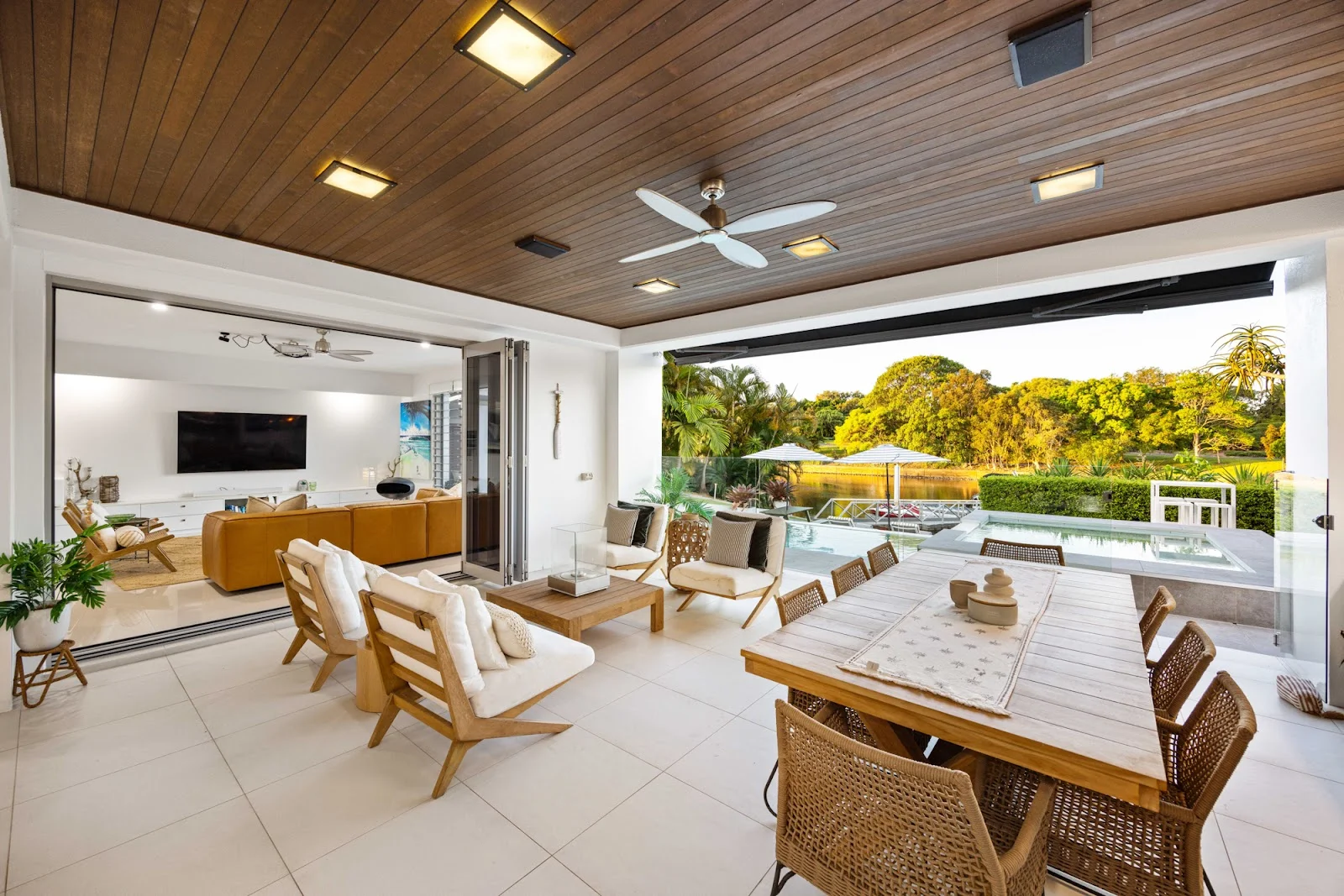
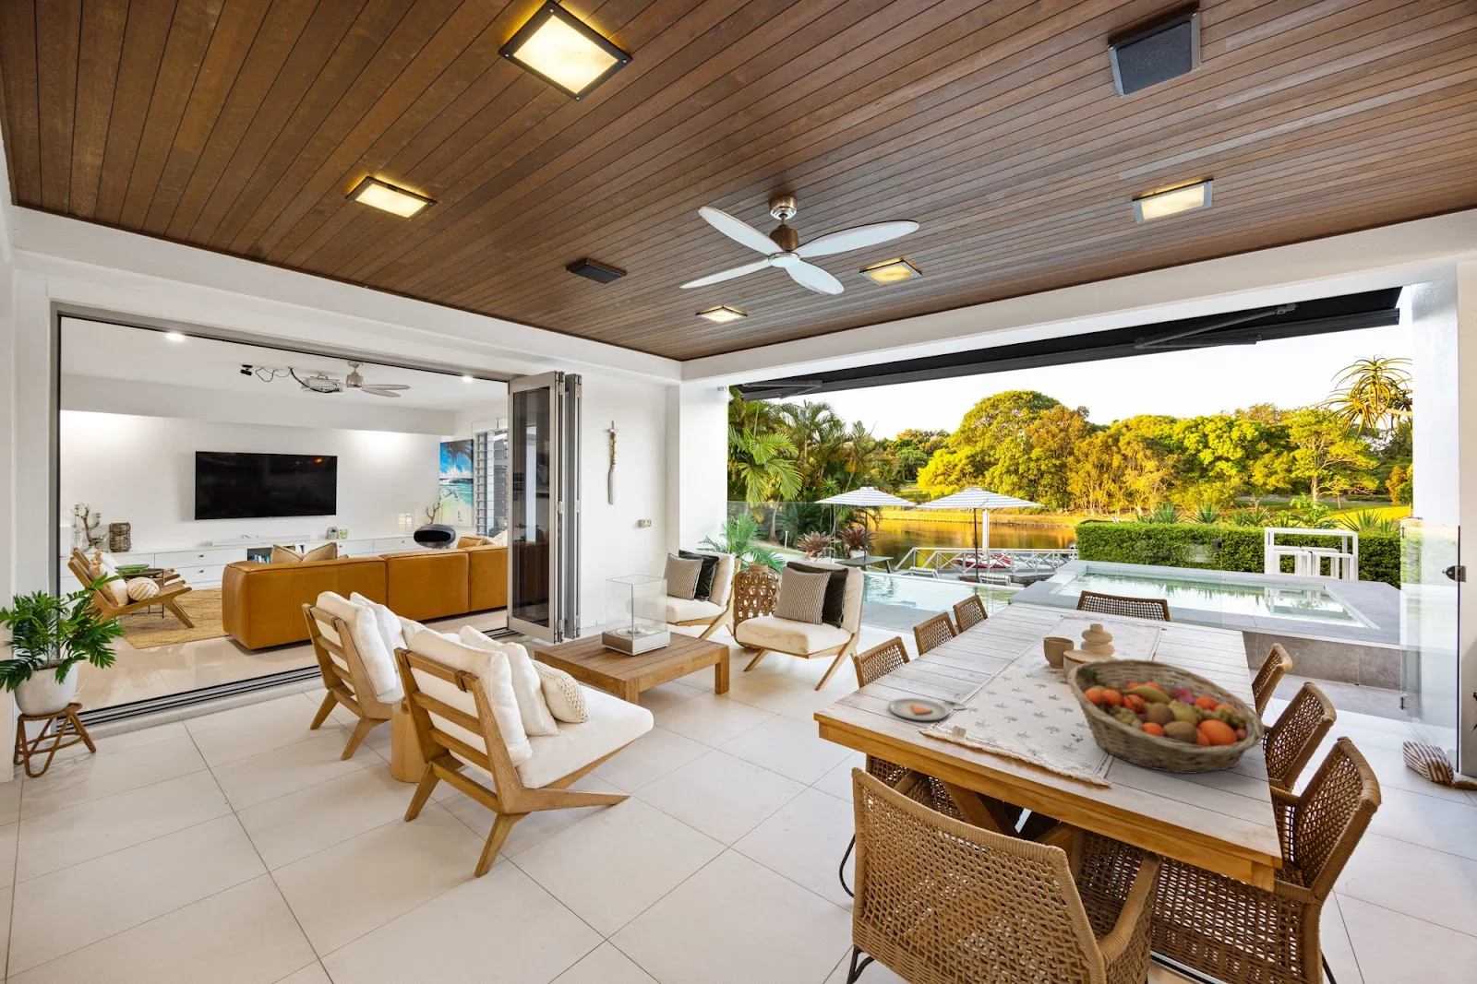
+ fruit basket [1066,658,1266,774]
+ dinner plate [887,696,966,722]
